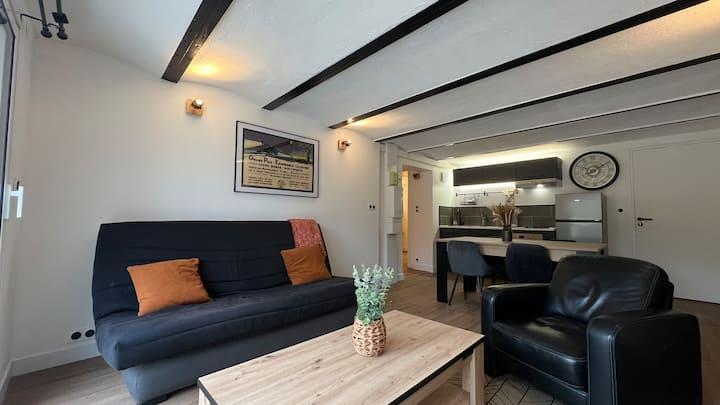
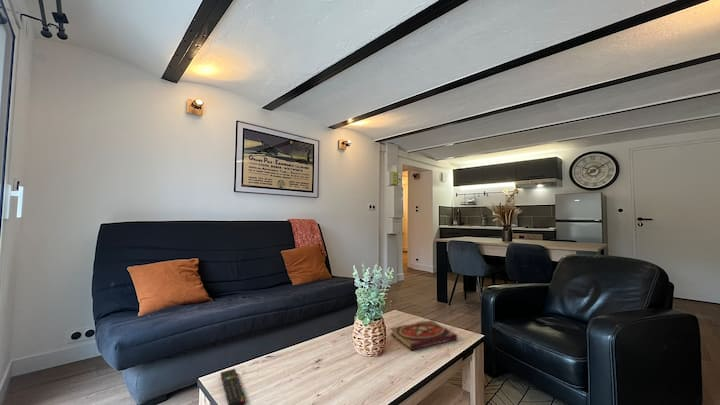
+ book [389,319,458,351]
+ remote control [219,368,247,405]
